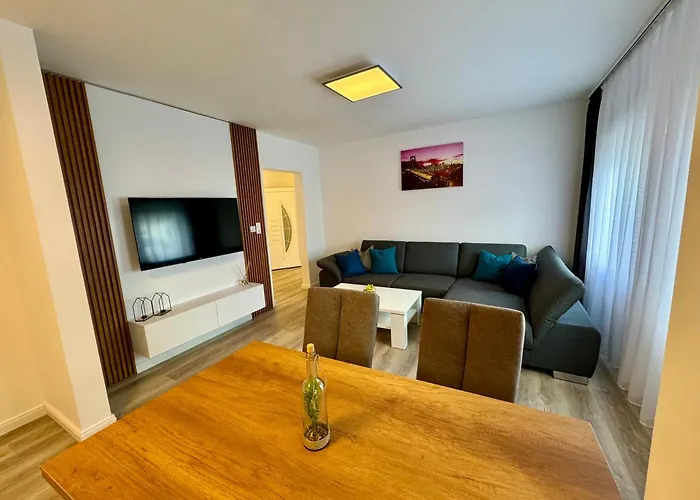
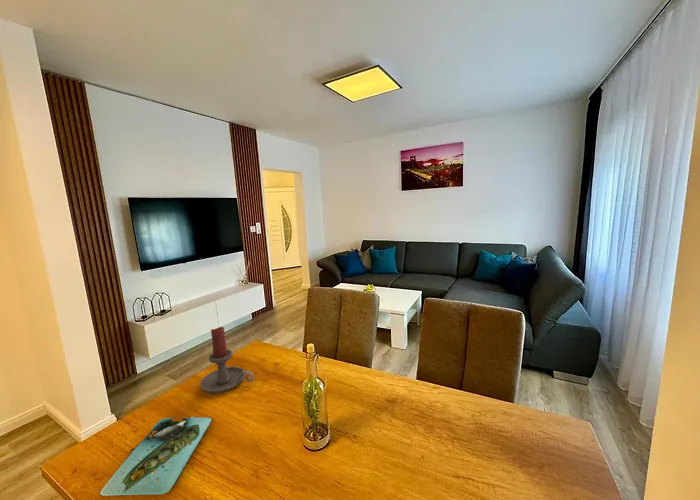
+ candle holder [199,326,255,394]
+ platter [98,416,213,497]
